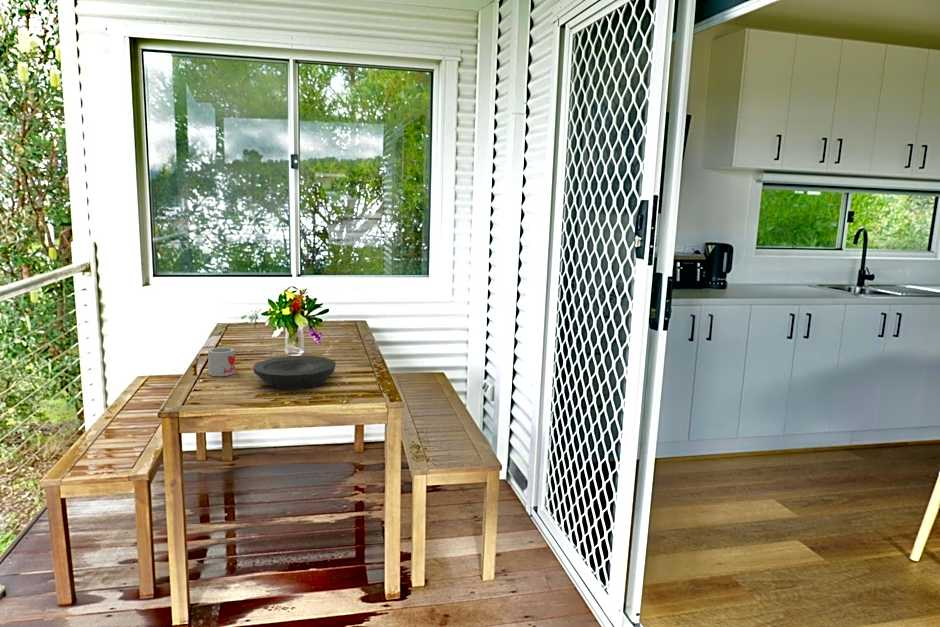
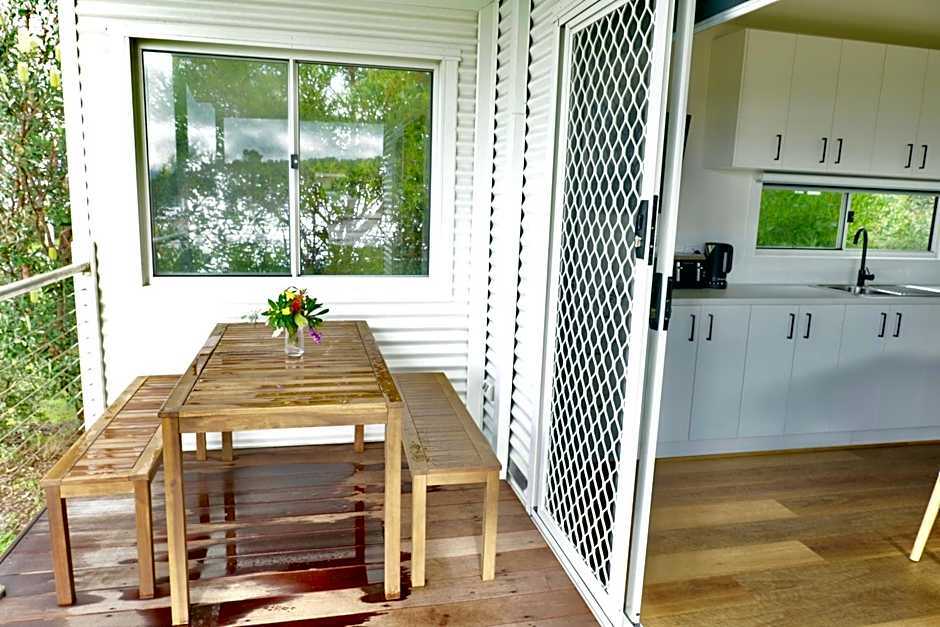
- mug [207,346,236,377]
- plate [252,355,337,390]
